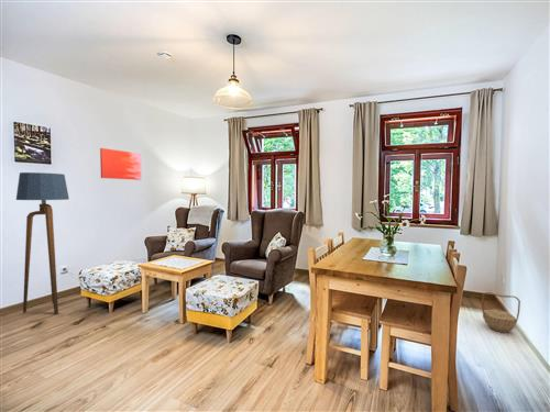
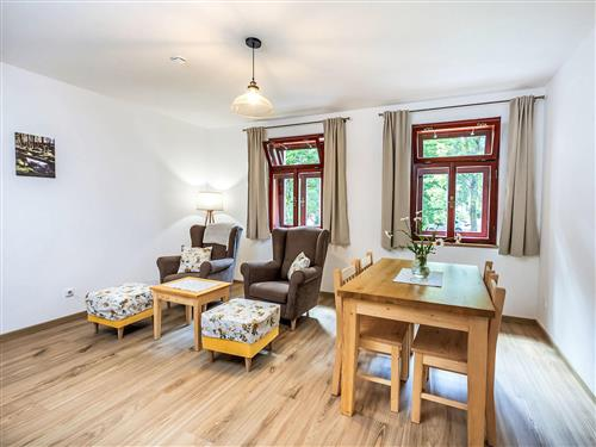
- wall art [99,147,142,181]
- floor lamp [15,171,70,315]
- basket [481,291,521,334]
